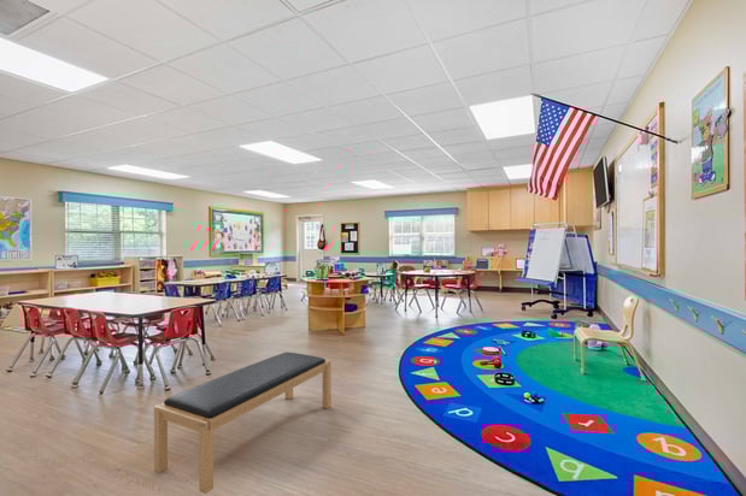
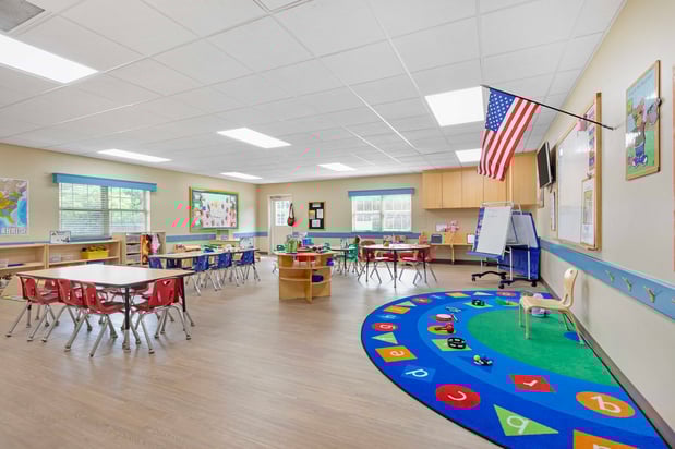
- bench [153,352,333,495]
